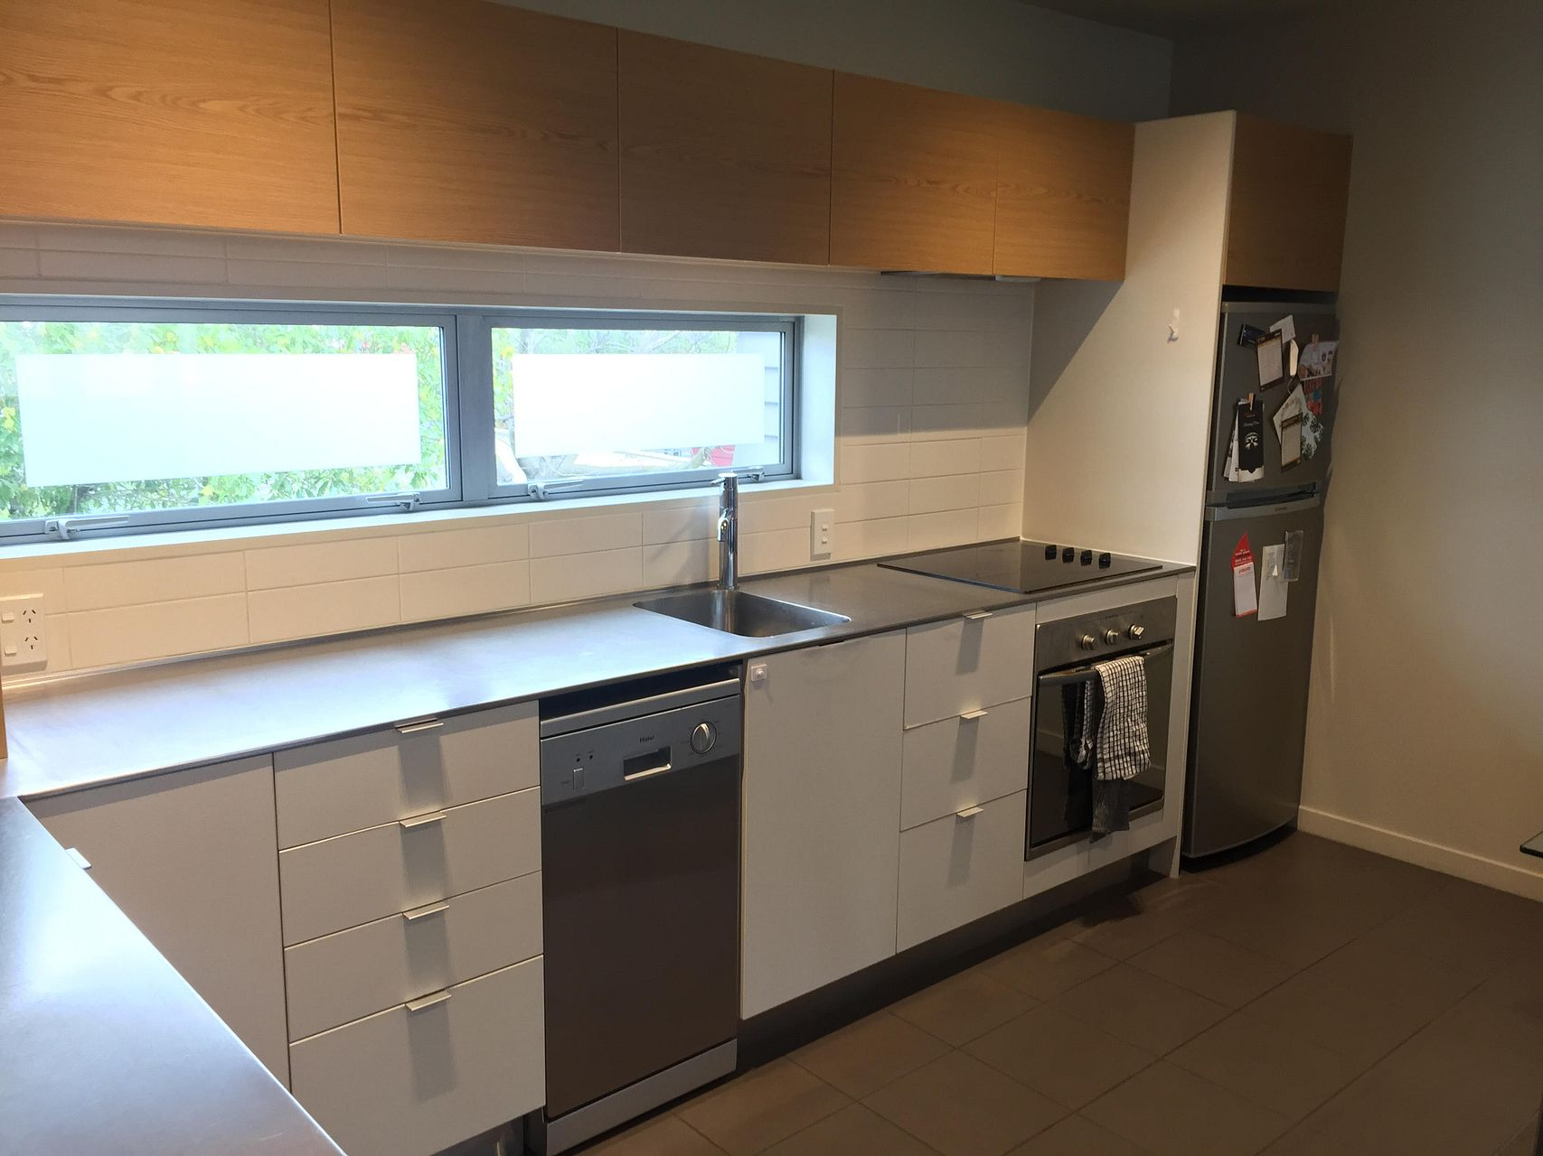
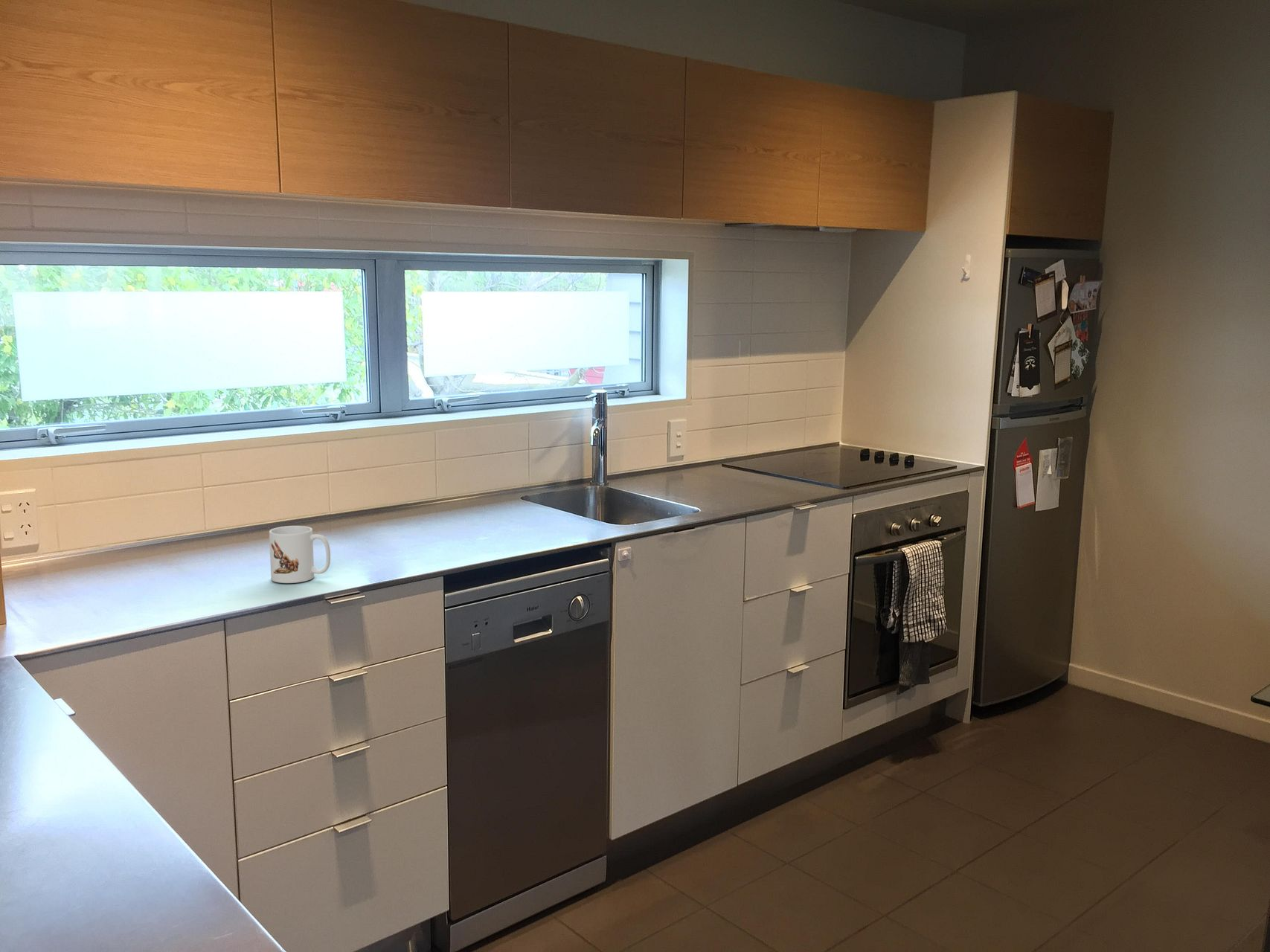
+ mug [269,525,331,584]
